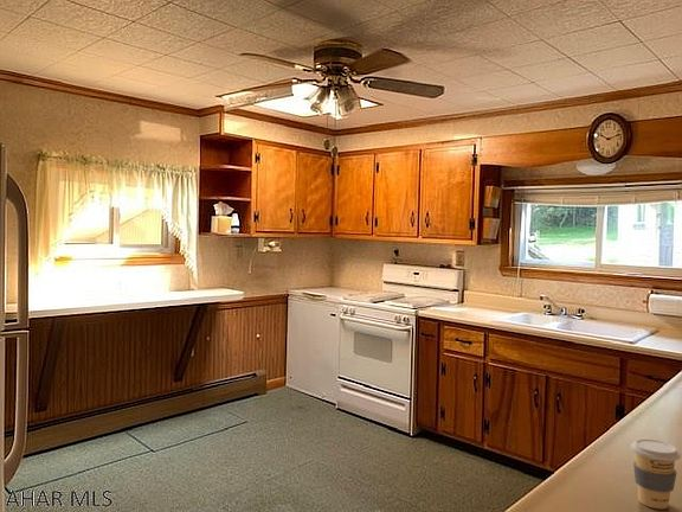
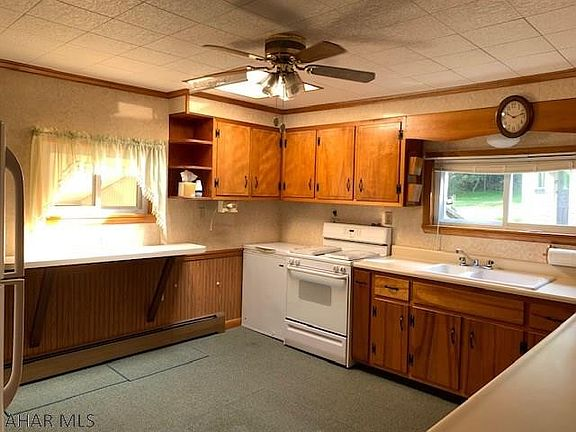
- coffee cup [630,437,682,510]
